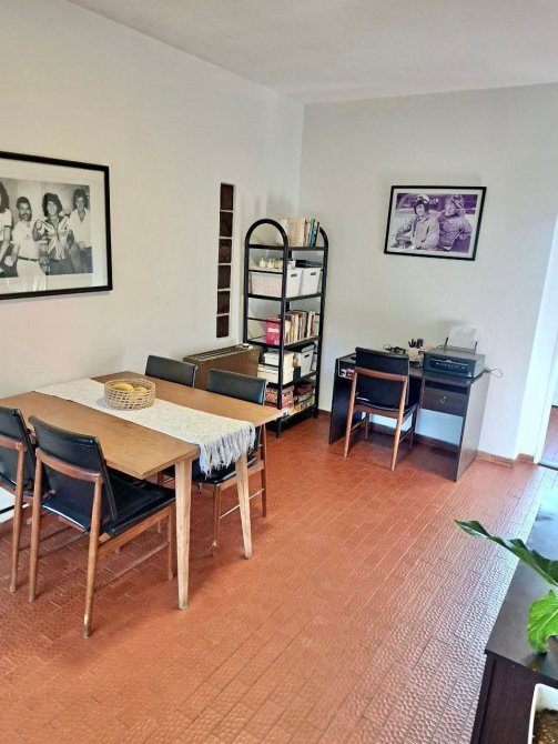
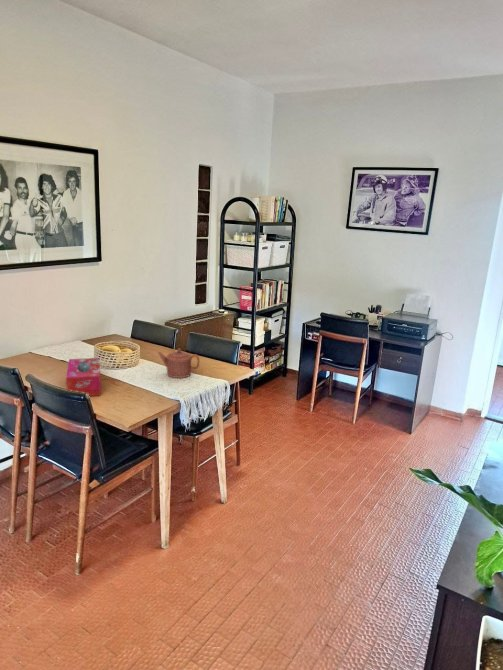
+ teapot [157,347,200,379]
+ tissue box [65,357,102,397]
